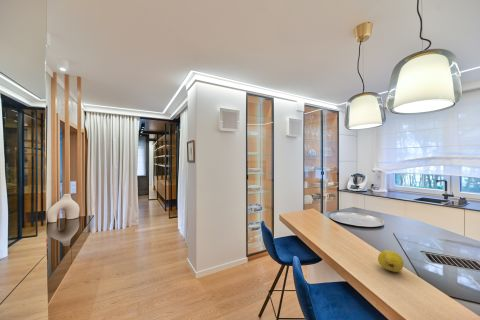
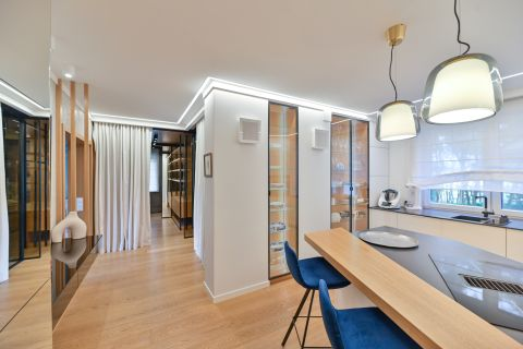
- fruit [377,249,405,273]
